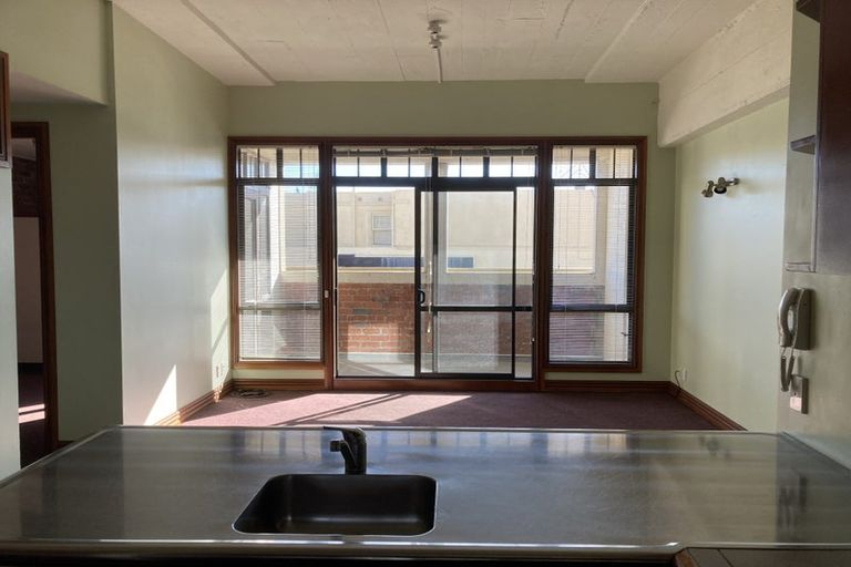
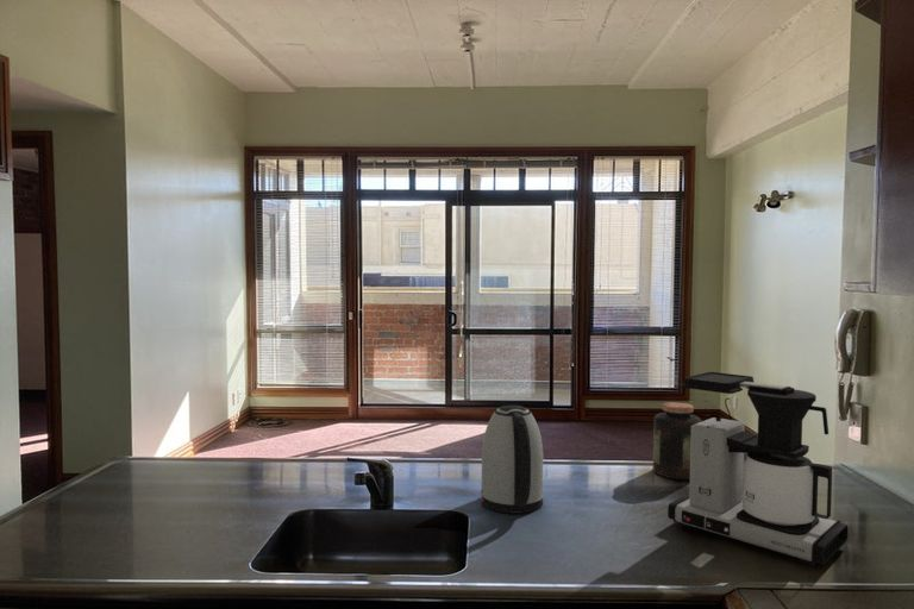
+ jar [652,401,703,481]
+ kettle [480,404,545,514]
+ coffee maker [666,371,849,567]
